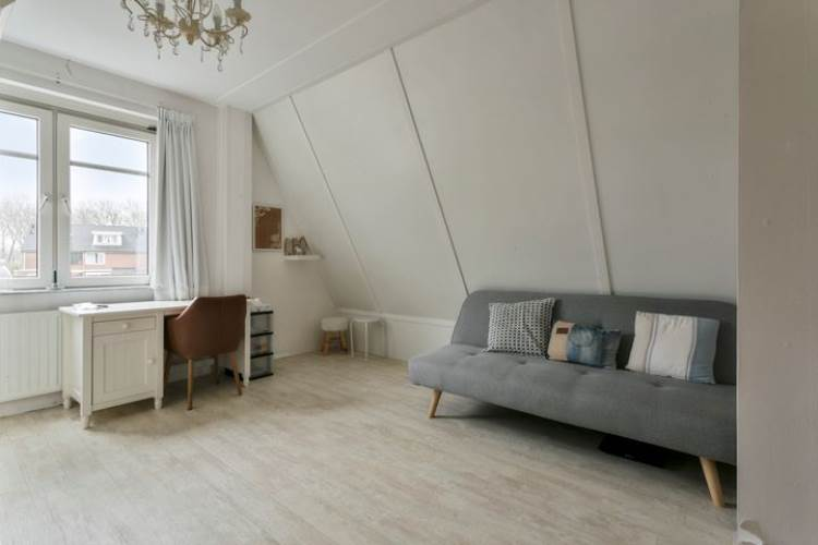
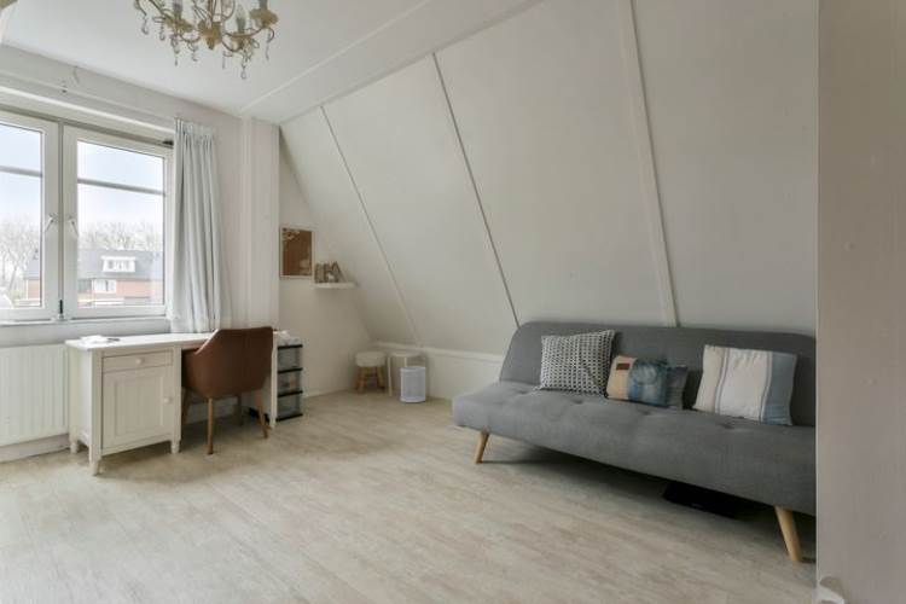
+ wastebasket [399,365,428,403]
